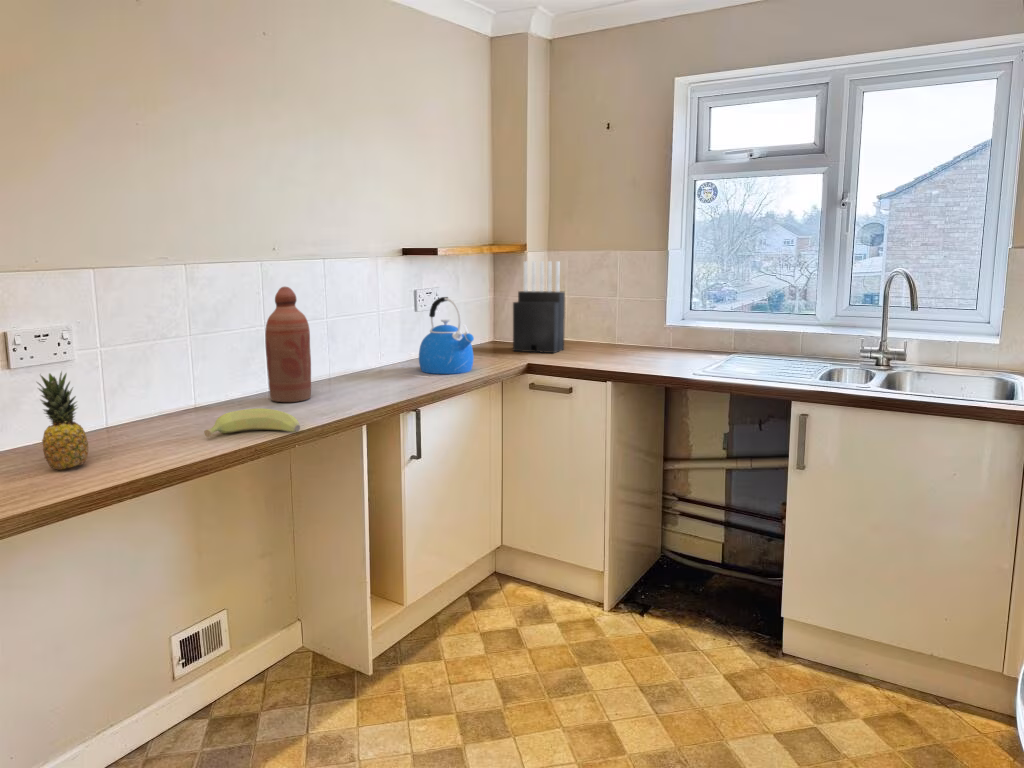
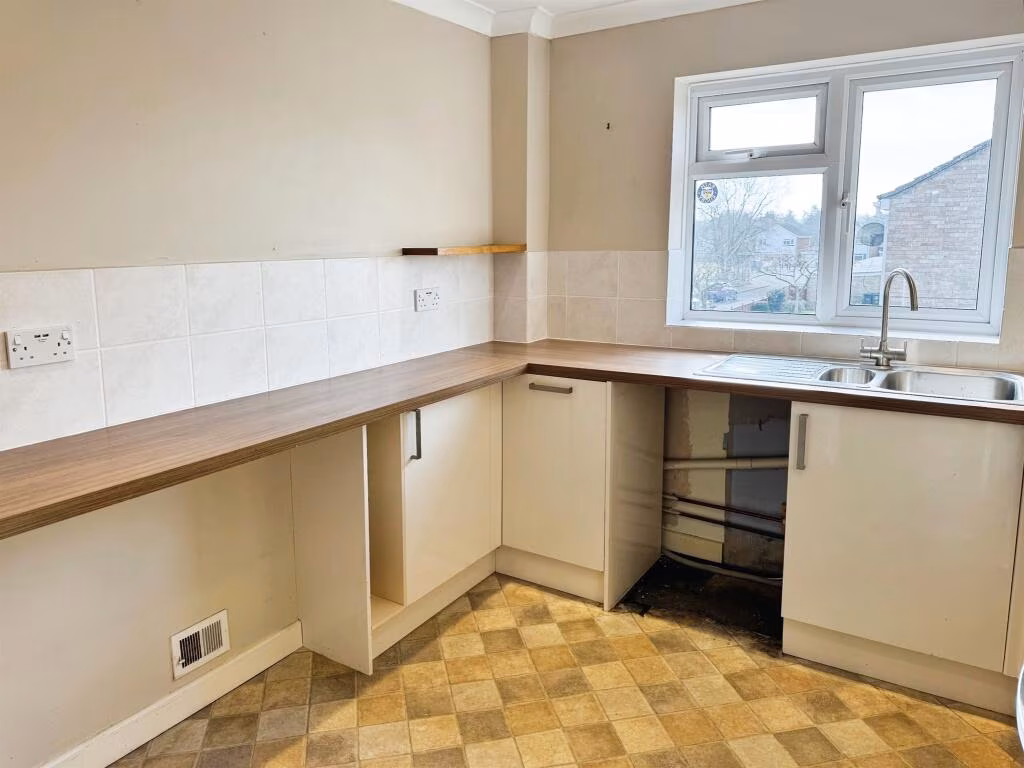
- fruit [35,370,89,471]
- bottle [264,286,312,403]
- kettle [418,296,475,375]
- banana [203,407,301,438]
- knife block [512,260,566,354]
